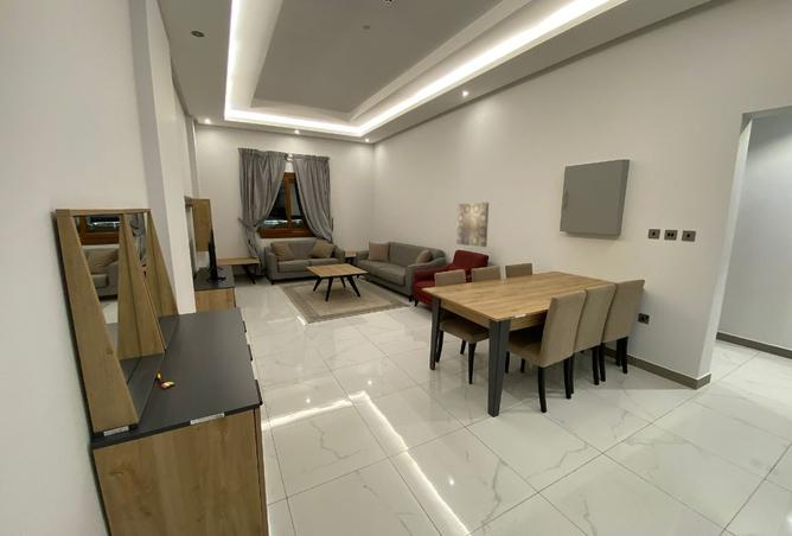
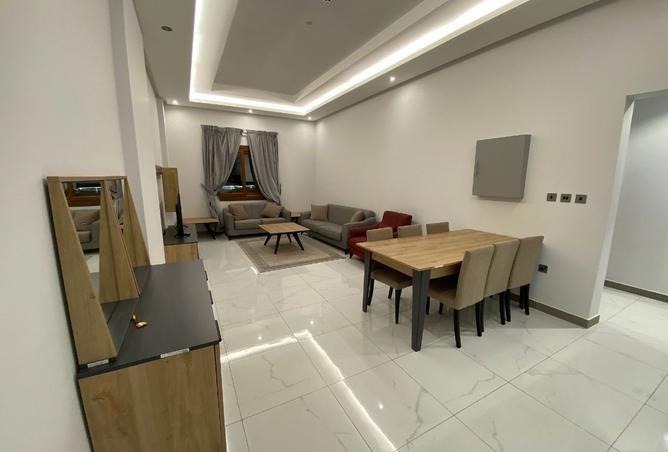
- wall art [455,202,490,248]
